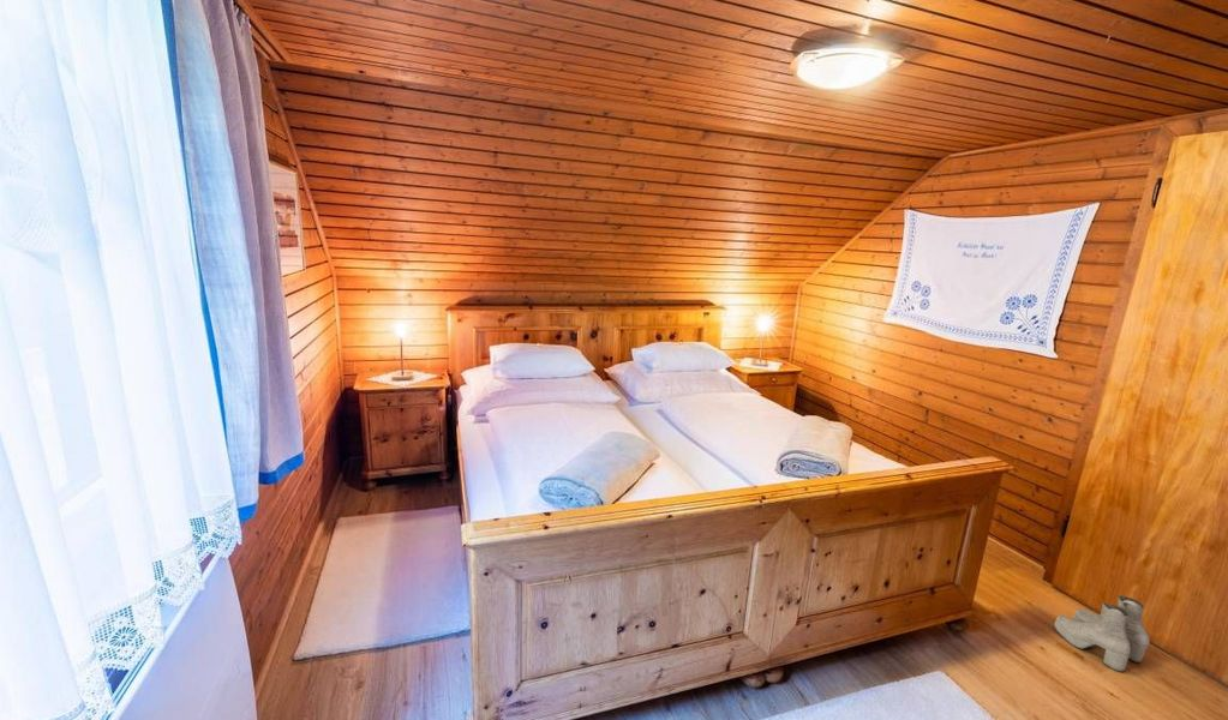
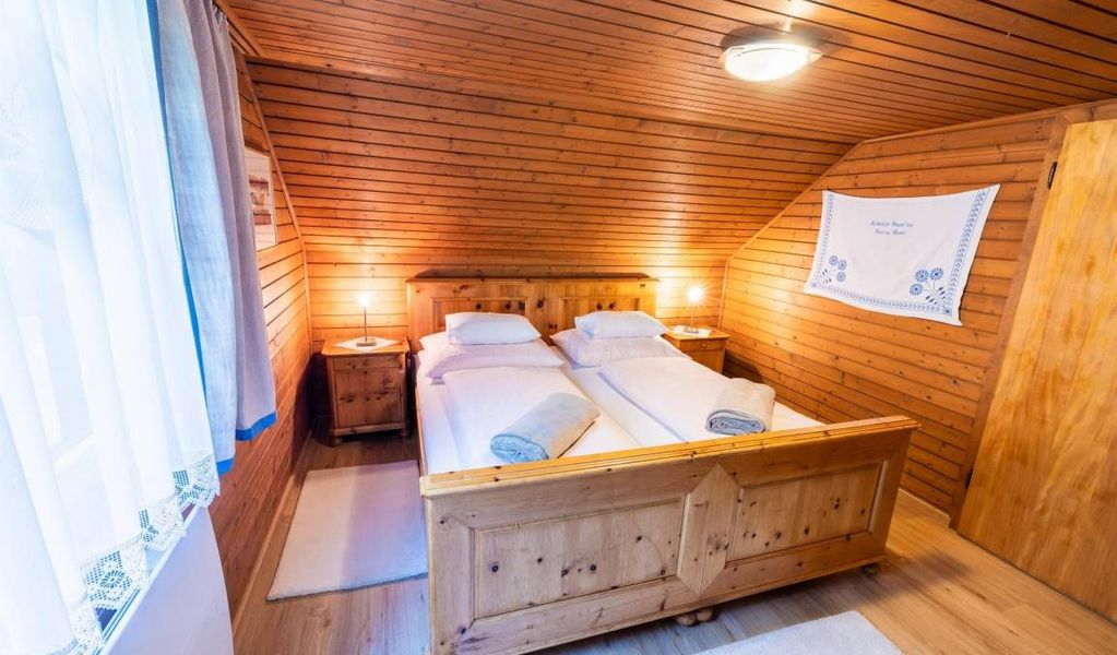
- boots [1053,594,1151,673]
